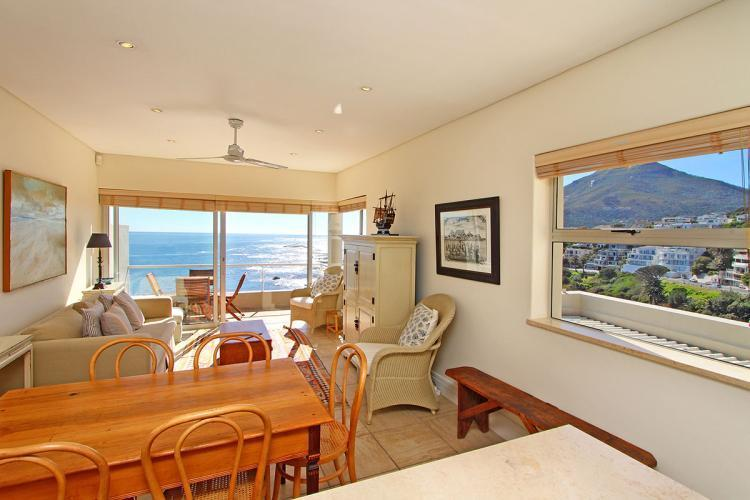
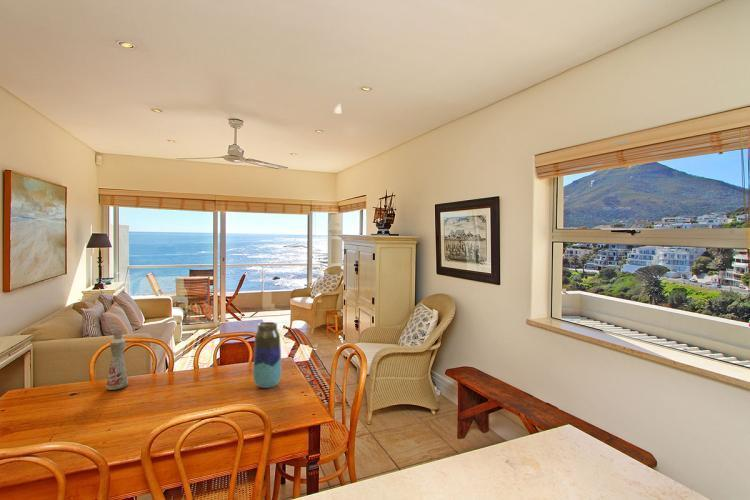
+ vase [252,321,283,389]
+ bottle [105,330,129,391]
